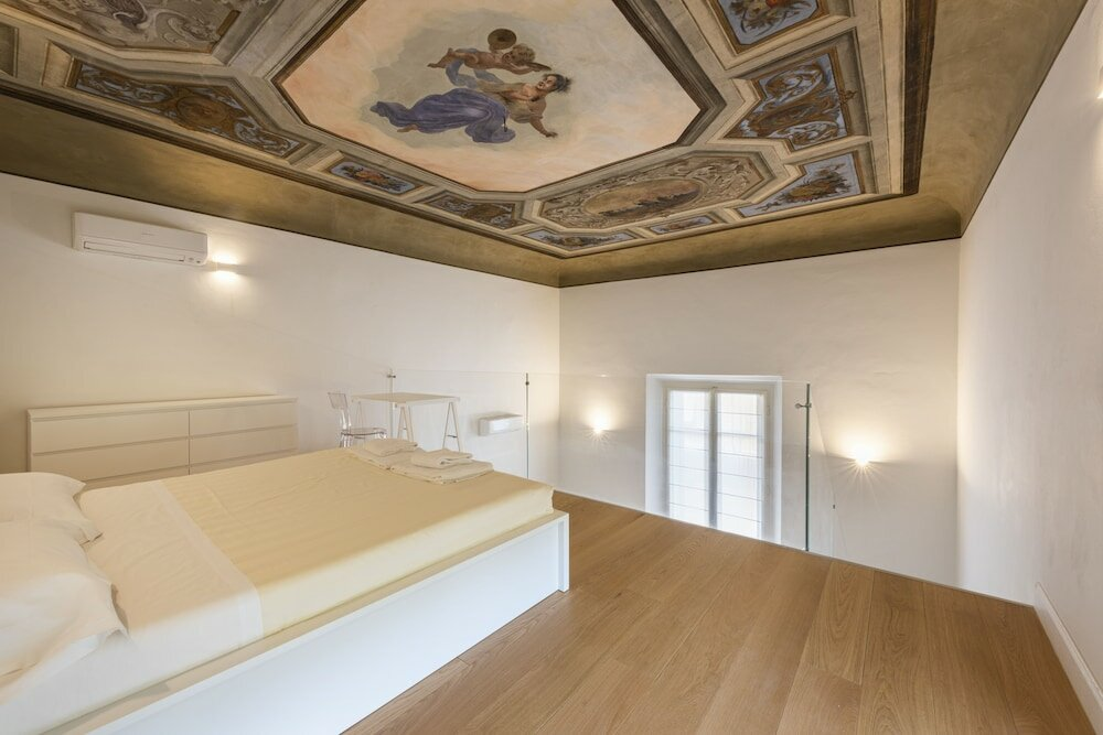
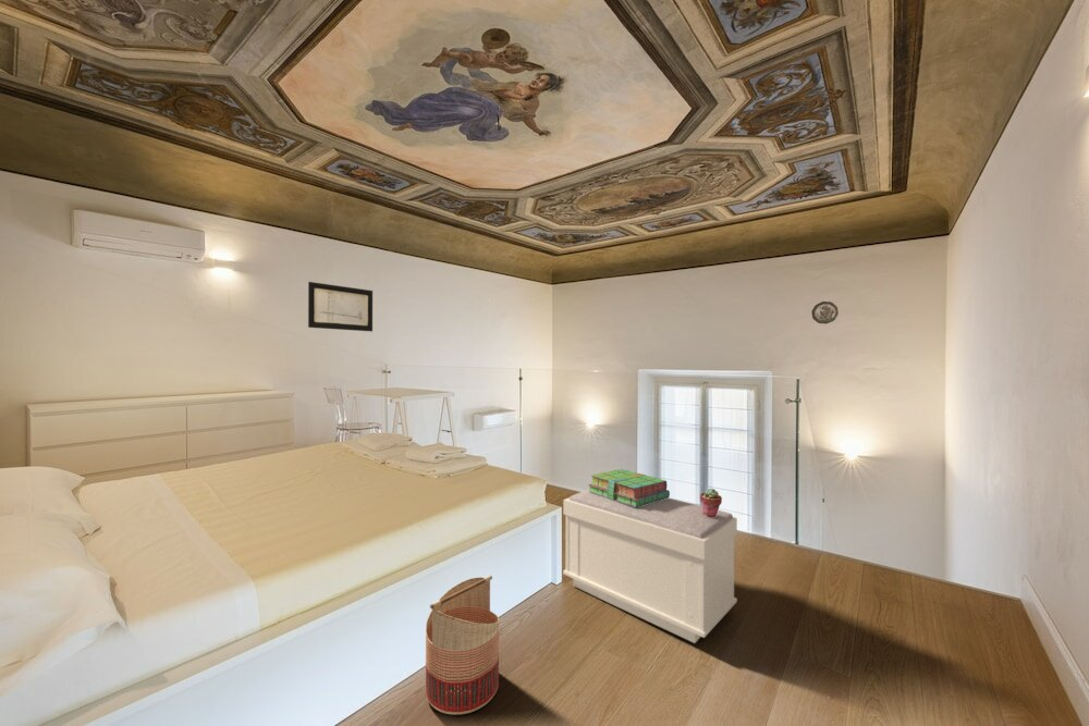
+ stack of books [587,468,671,507]
+ decorative plate [810,300,840,325]
+ basket [425,575,500,715]
+ wall art [307,281,374,333]
+ potted succulent [699,488,723,517]
+ bench [562,489,738,644]
